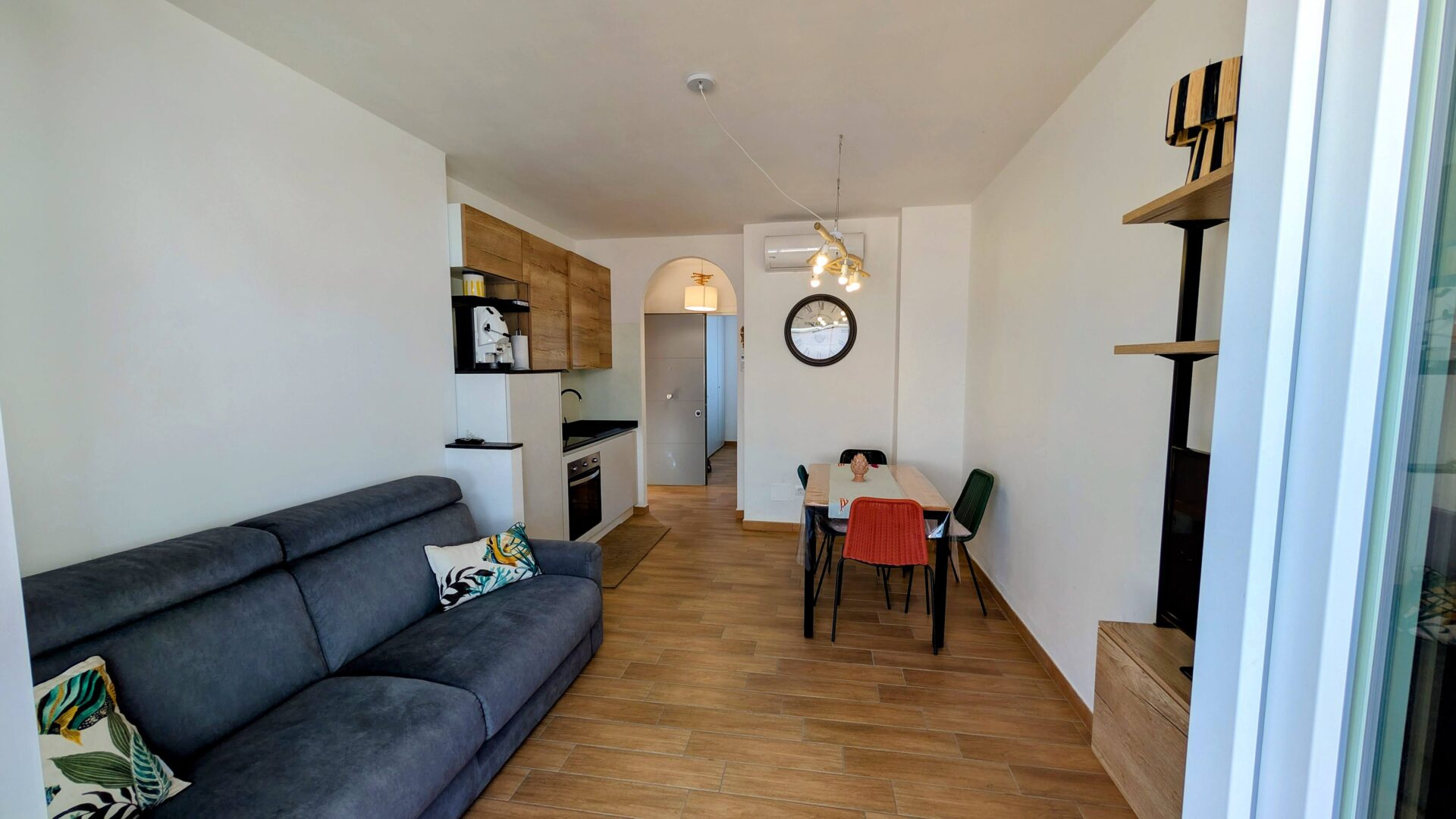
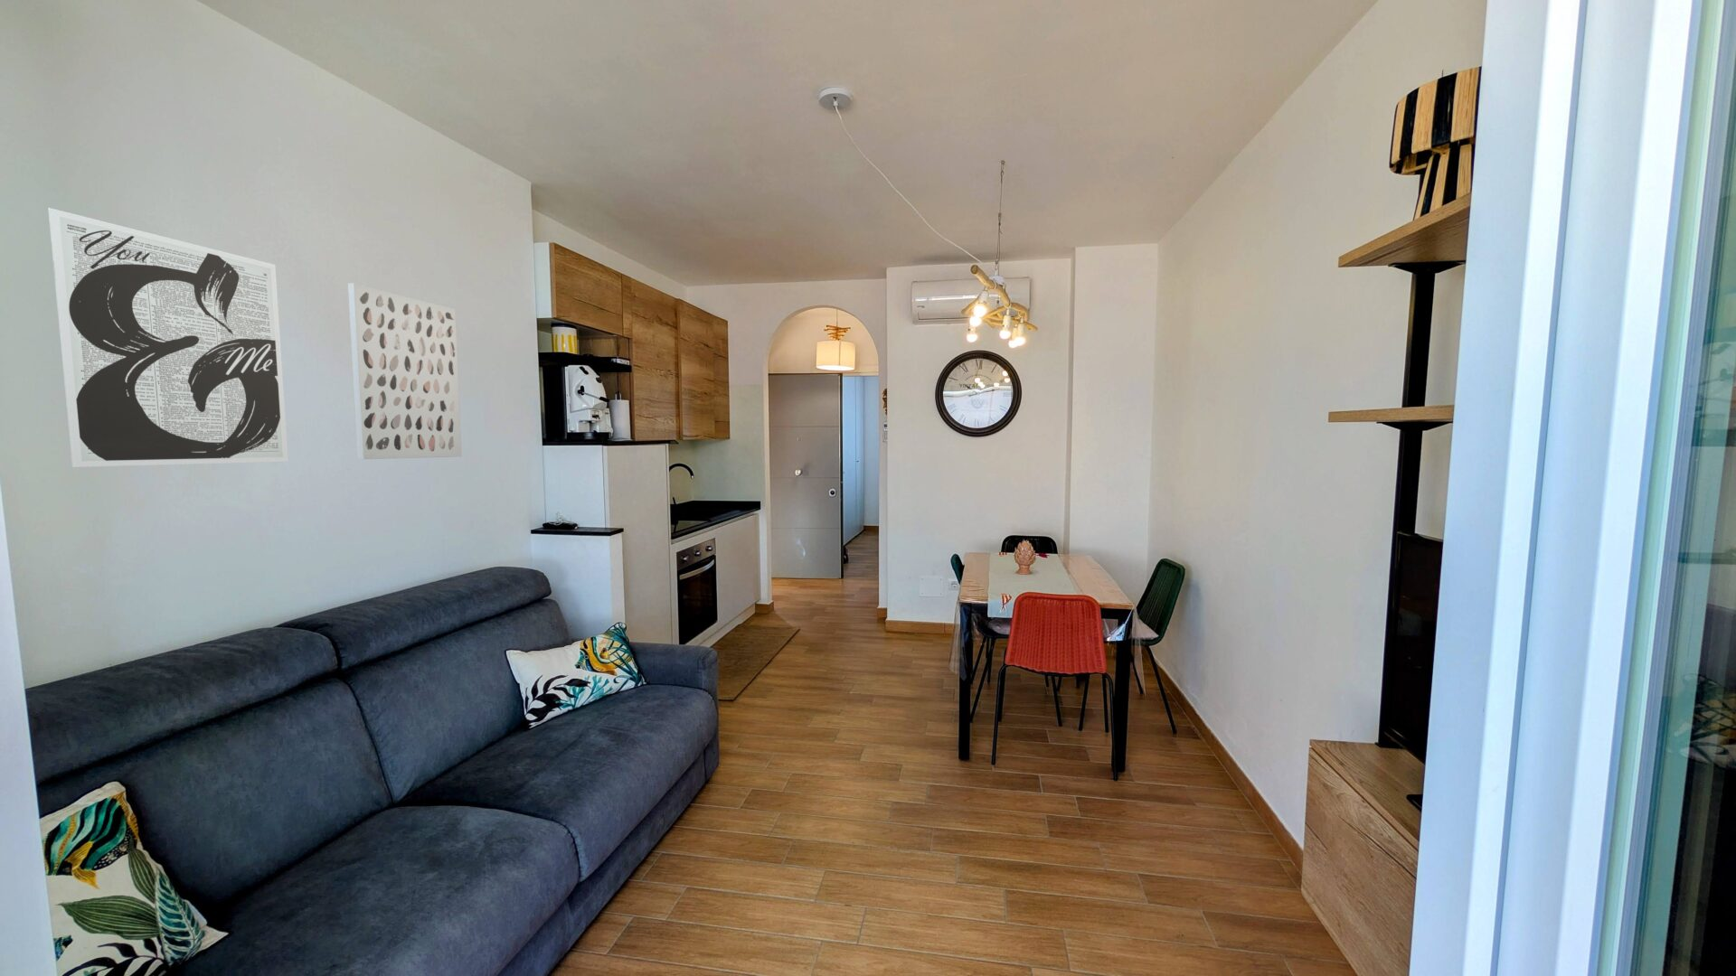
+ wall art [347,282,463,460]
+ wall art [46,207,290,468]
